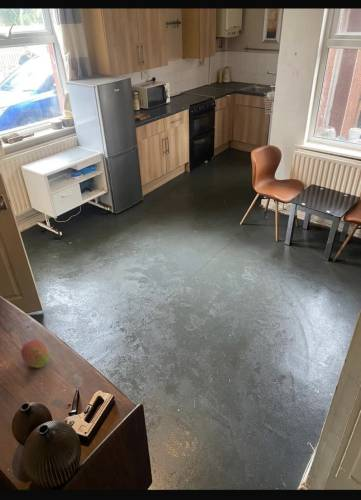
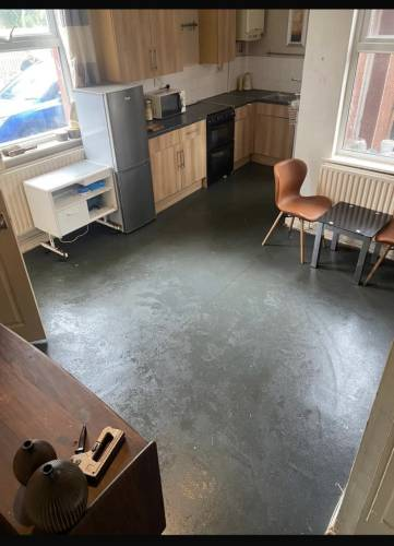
- fruit [20,339,50,369]
